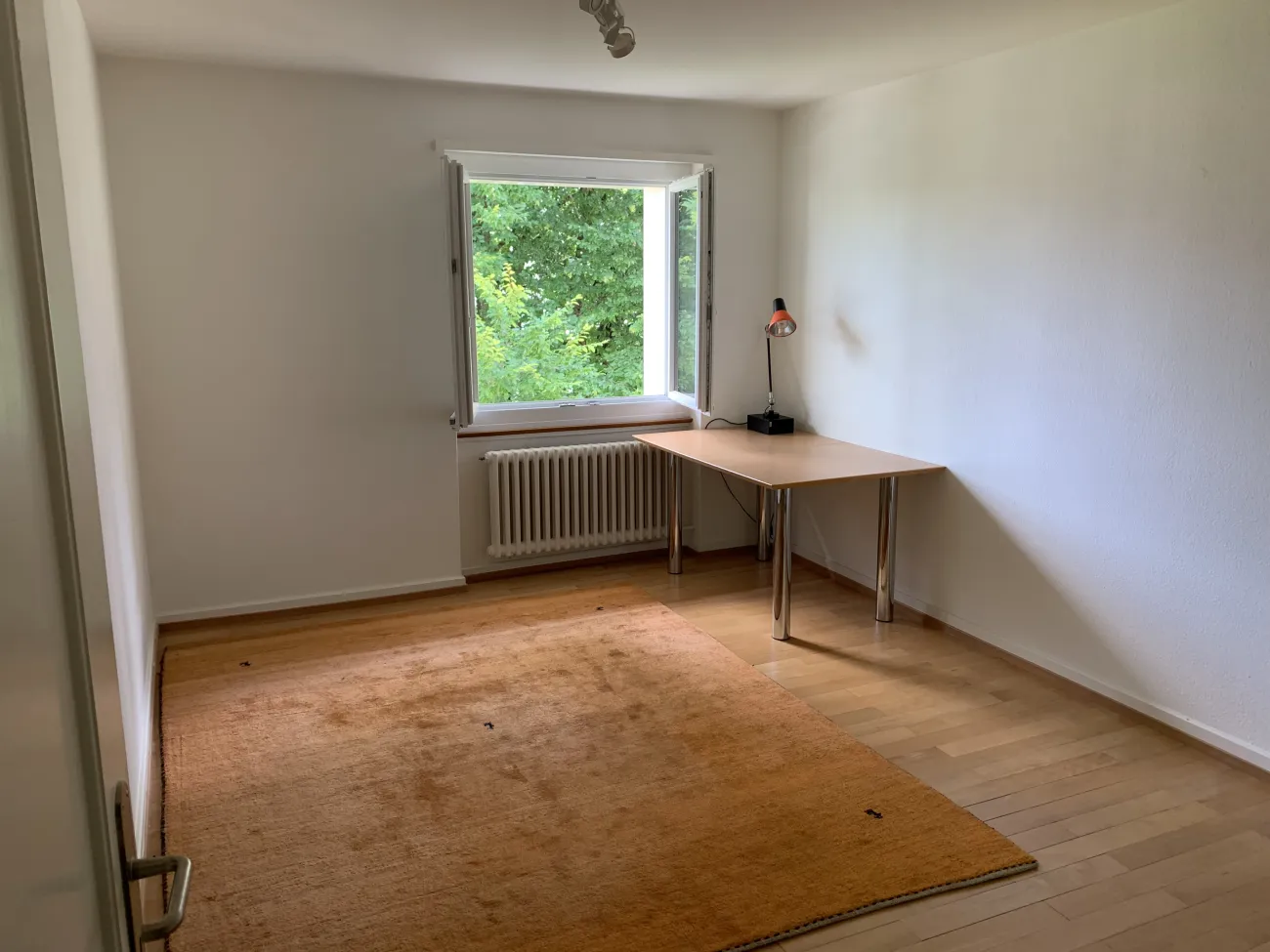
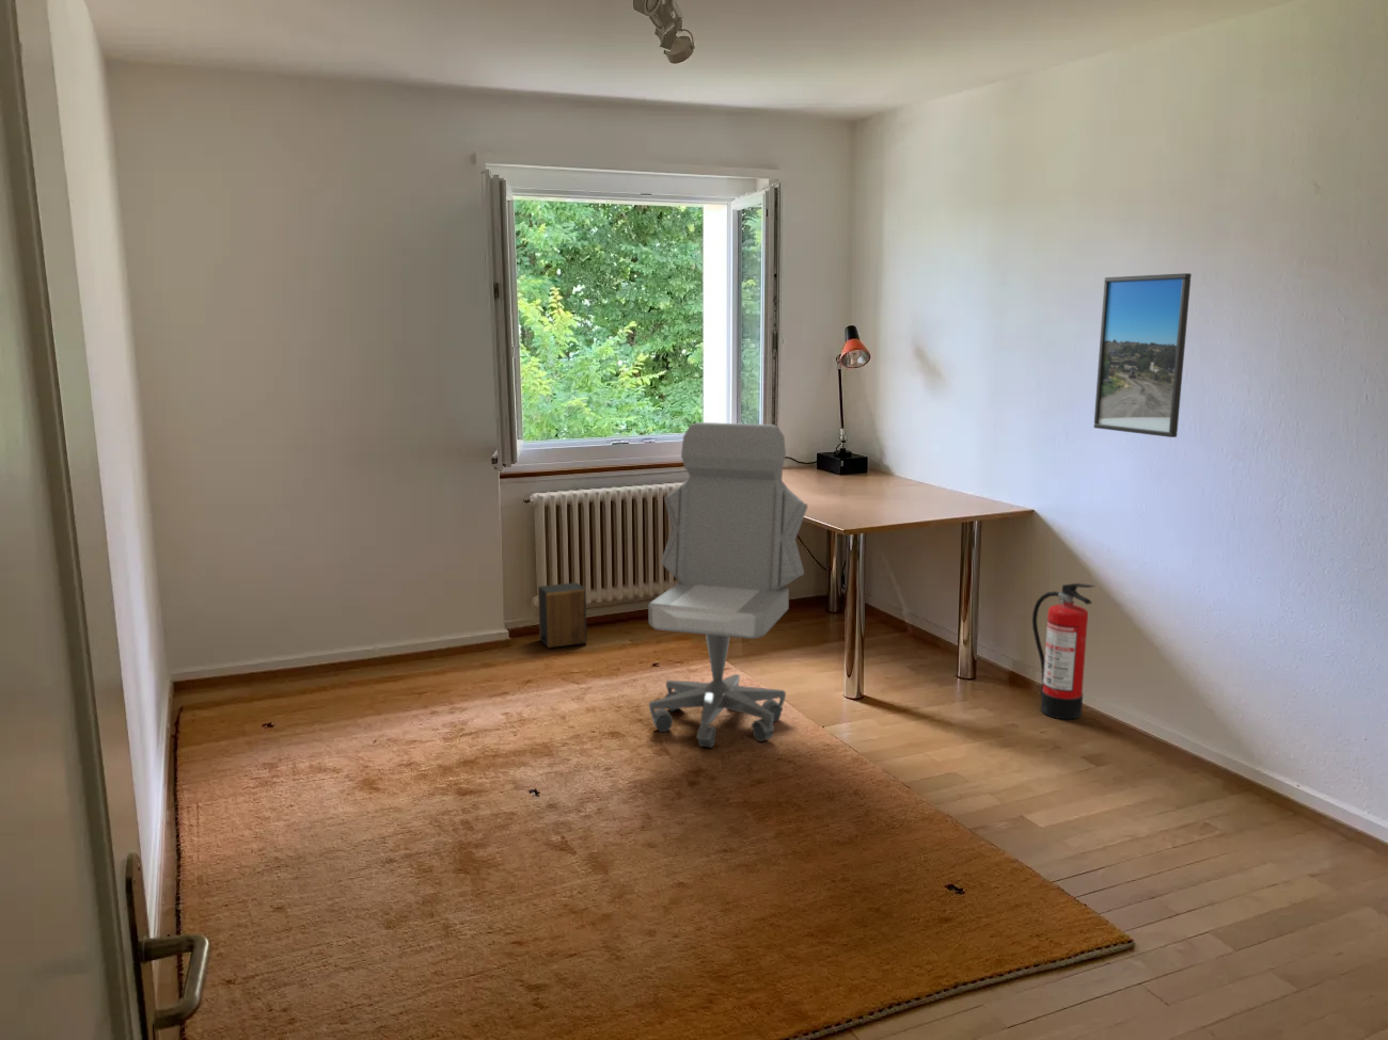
+ office chair [647,422,809,748]
+ speaker [537,581,588,649]
+ fire extinguisher [1032,582,1096,720]
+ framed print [1093,272,1192,438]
